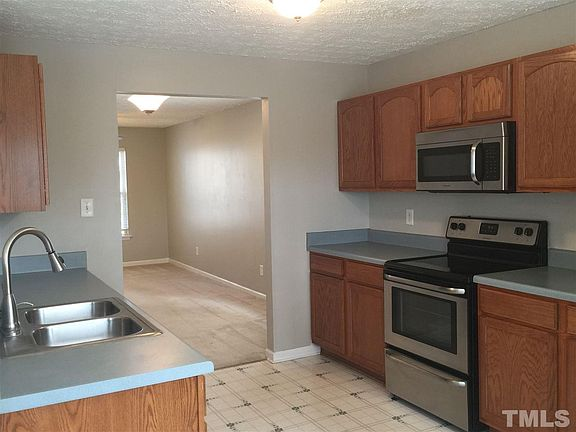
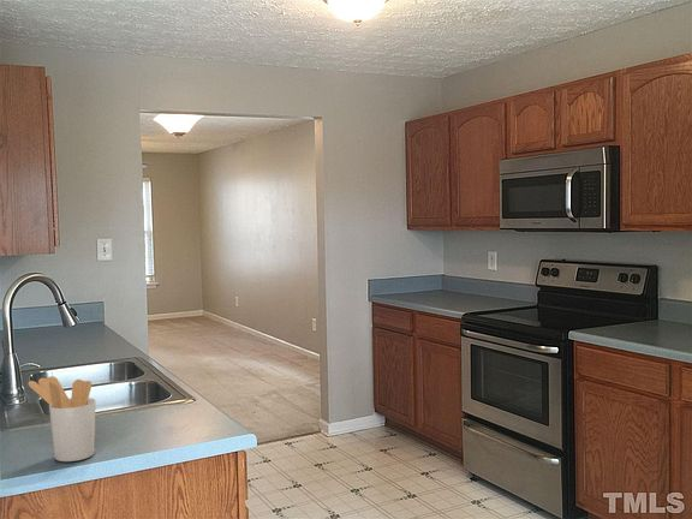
+ utensil holder [28,375,96,463]
